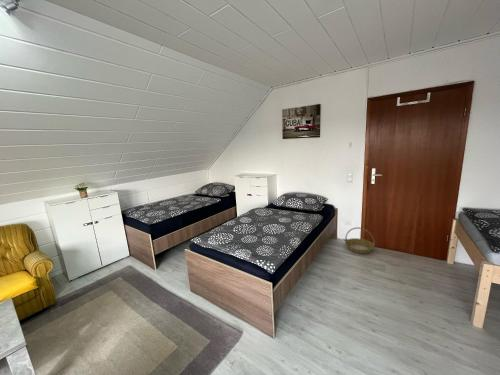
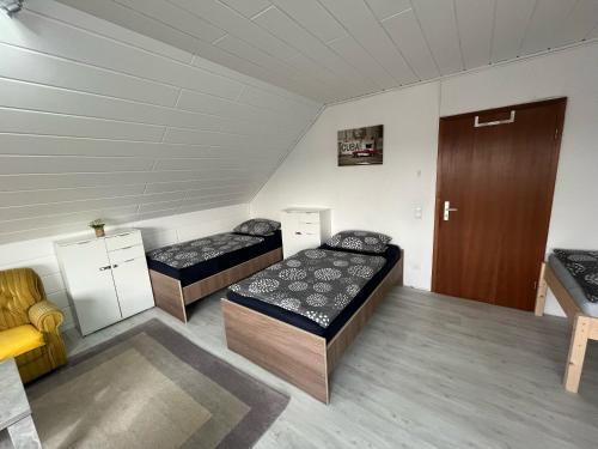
- basket [344,226,376,255]
